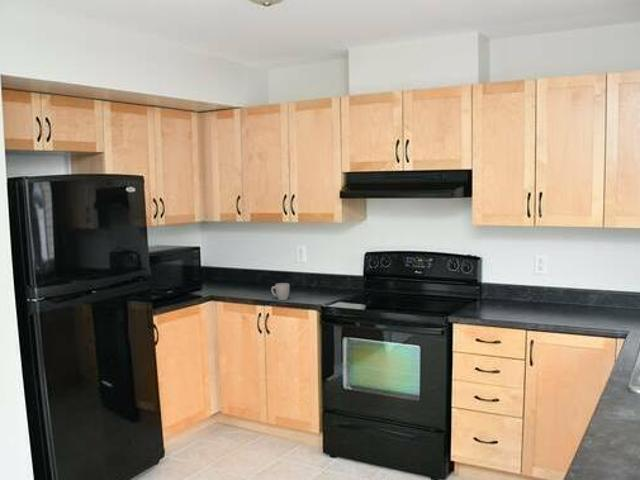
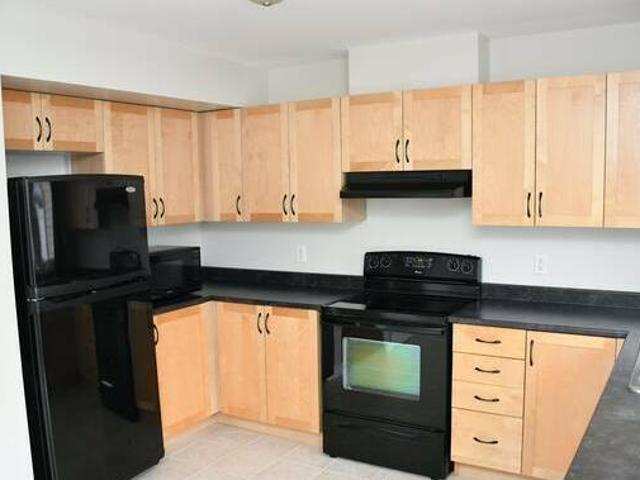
- mug [270,282,291,301]
